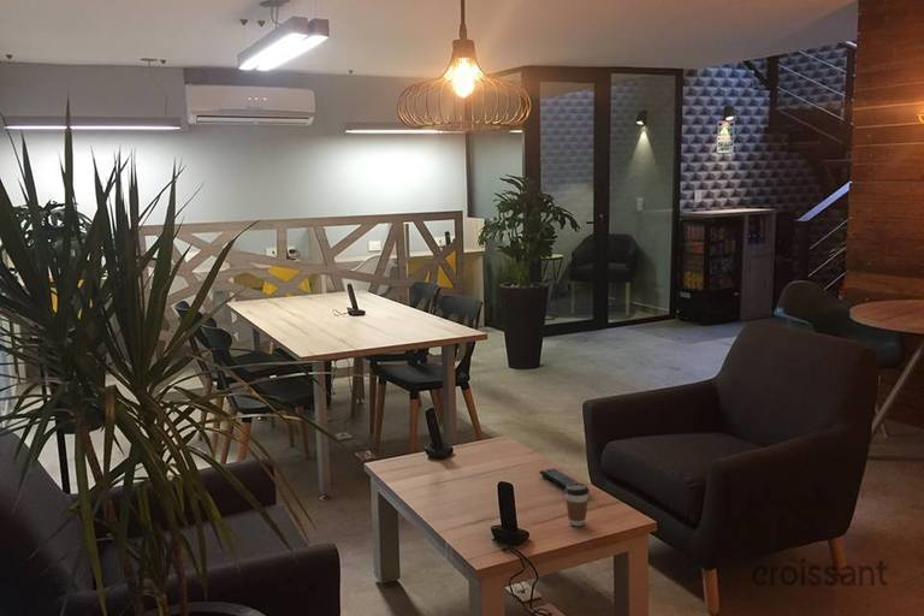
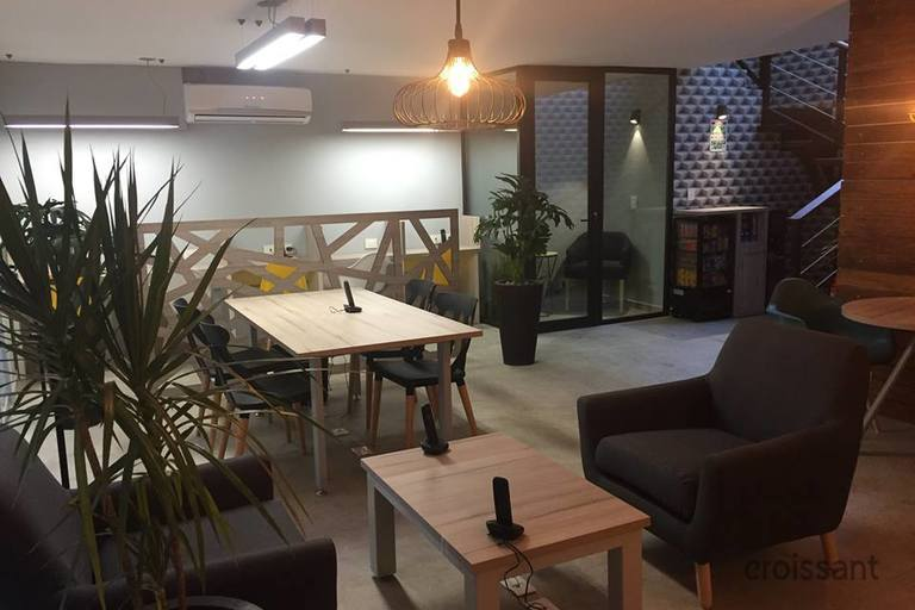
- coffee cup [564,482,590,527]
- remote control [539,467,591,493]
